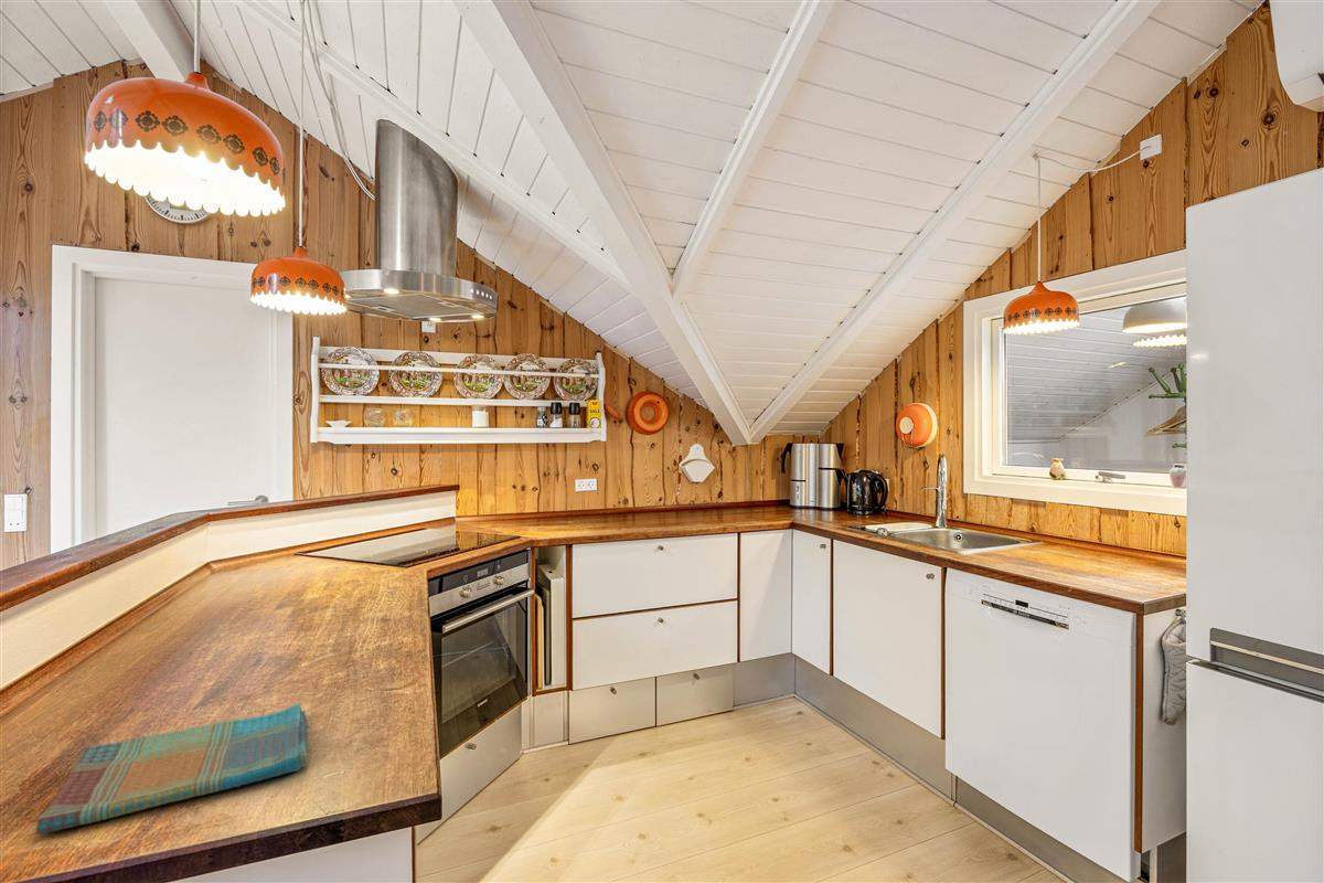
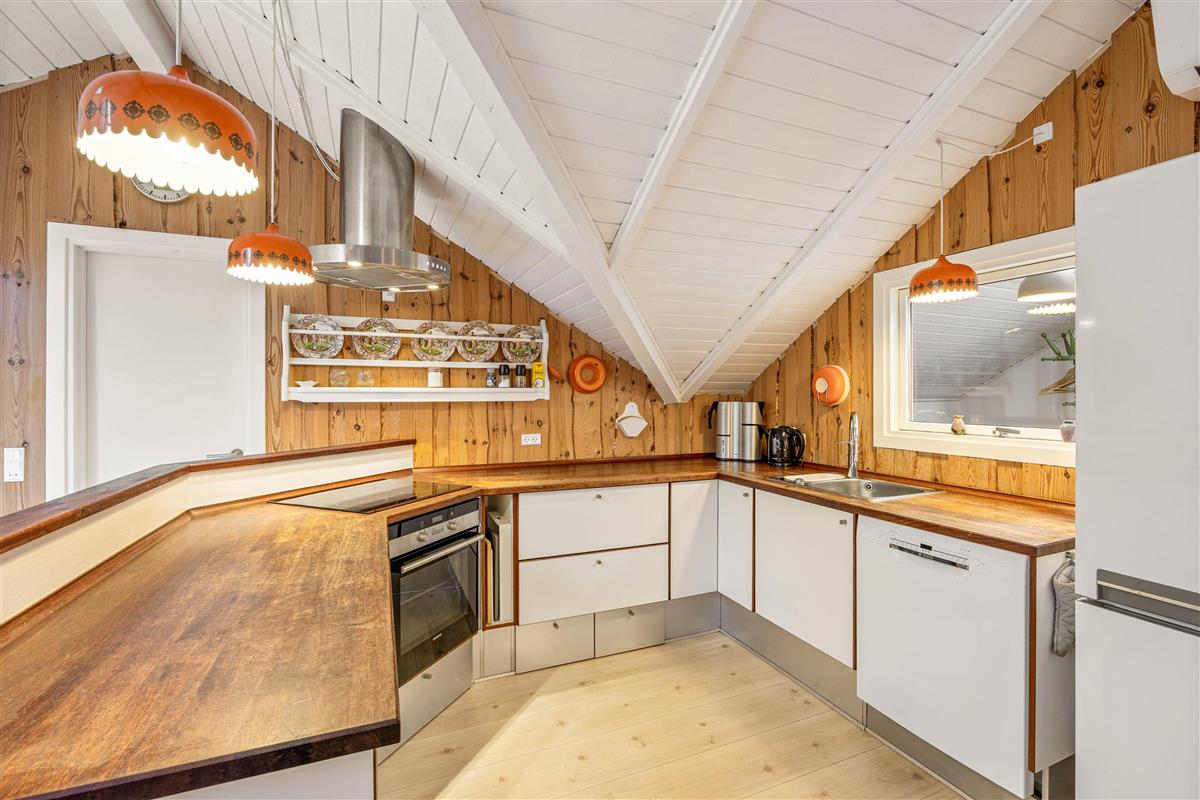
- dish towel [34,702,309,836]
